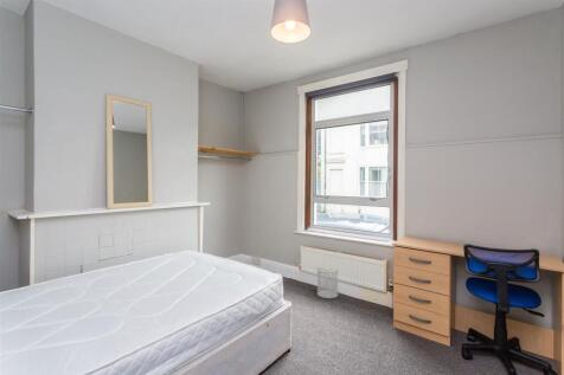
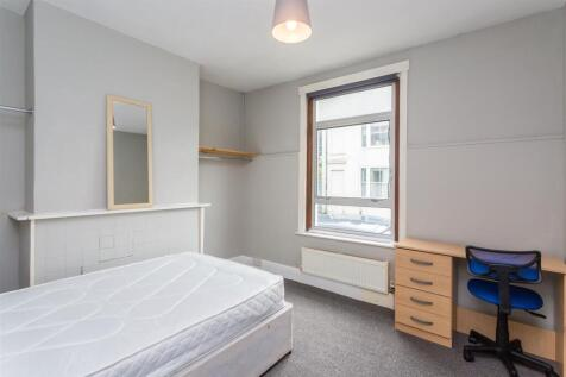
- wastebasket [316,265,339,299]
